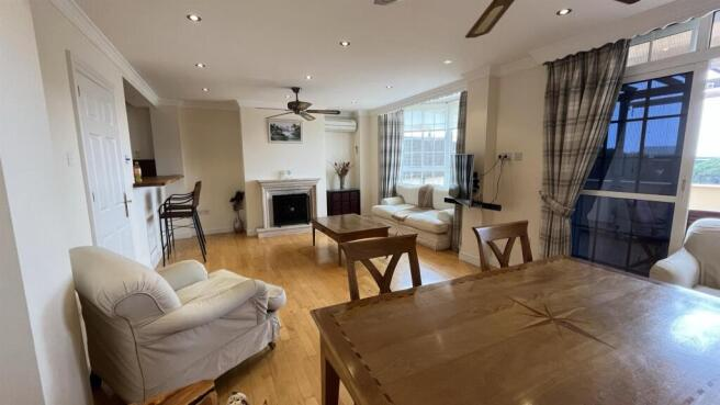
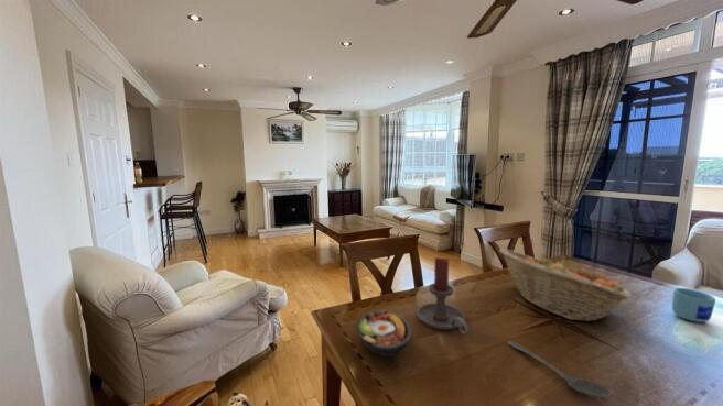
+ candle holder [416,256,470,334]
+ fruit basket [498,248,633,322]
+ mug [671,287,716,323]
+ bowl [356,309,412,358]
+ stirrer [507,340,614,399]
